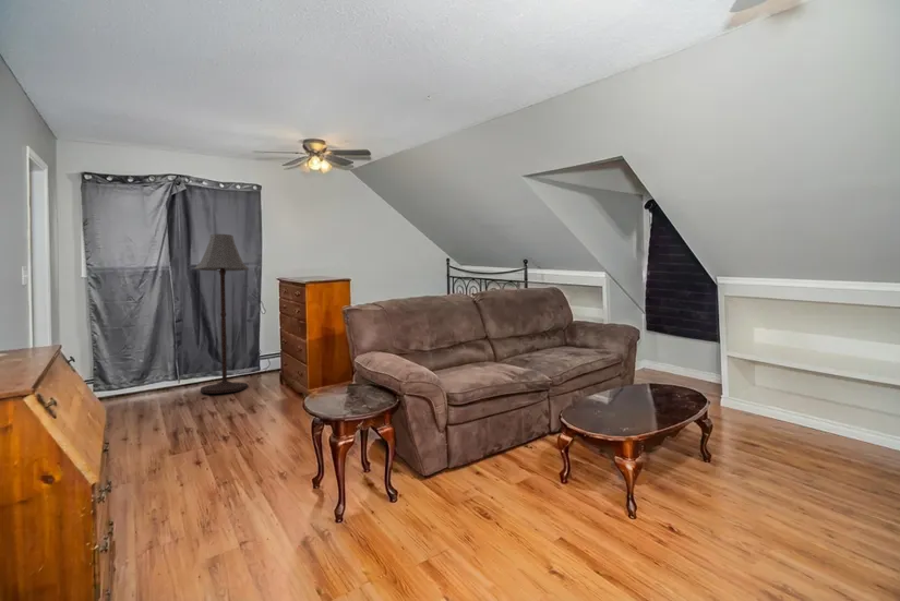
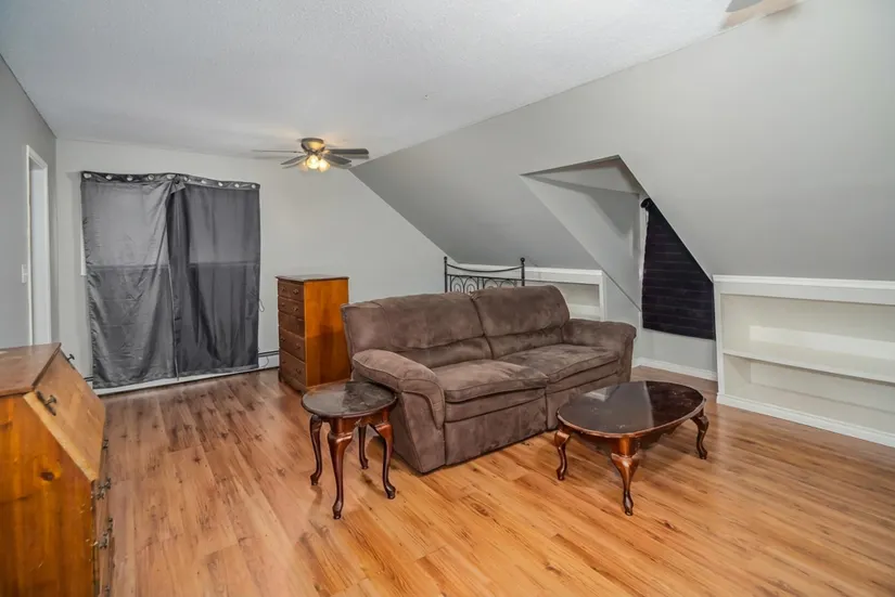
- floor lamp [193,233,250,395]
